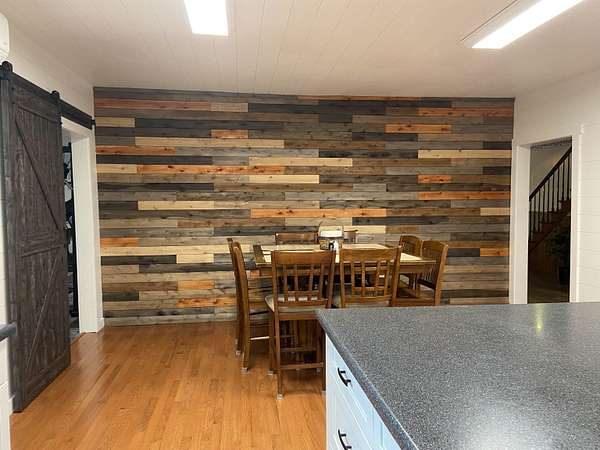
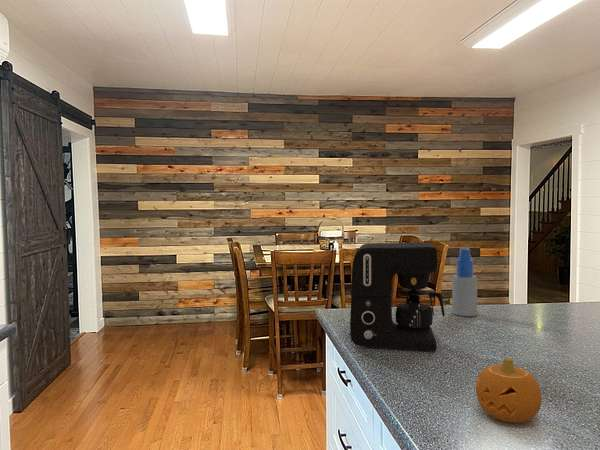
+ spray bottle [451,247,478,317]
+ coffee maker [349,242,446,352]
+ fruit [475,357,543,424]
